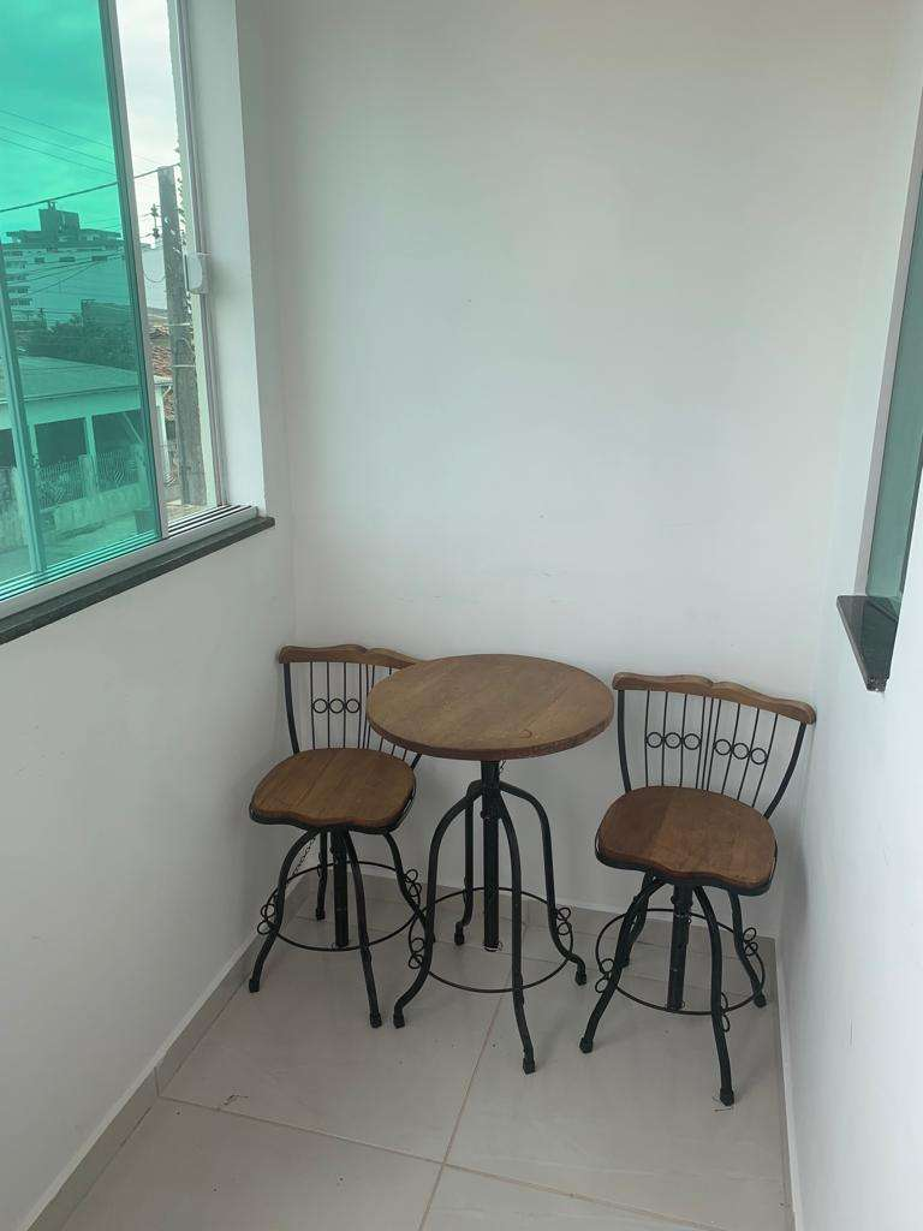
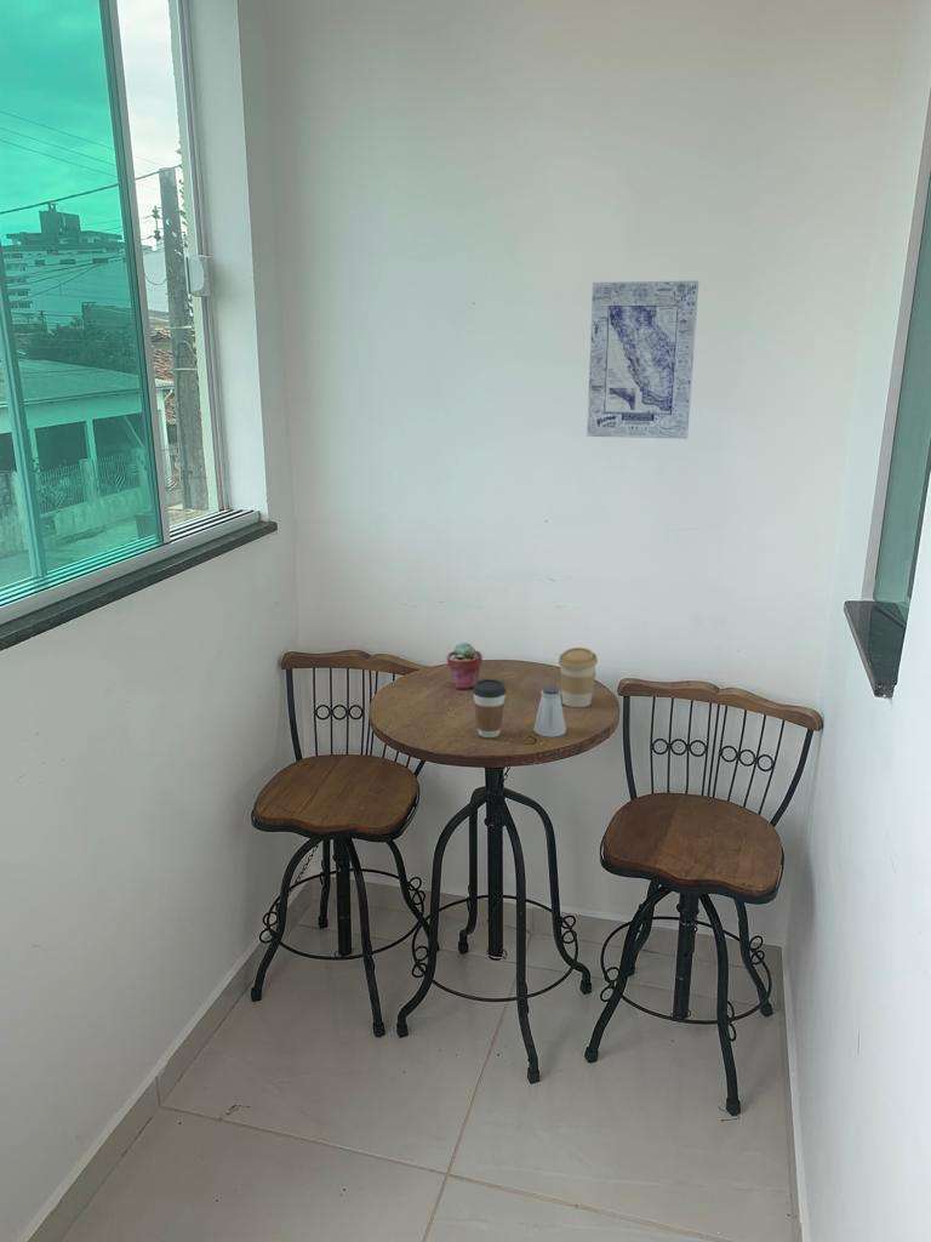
+ potted succulent [446,642,484,690]
+ saltshaker [532,685,567,739]
+ wall art [586,279,699,440]
+ coffee cup [472,678,507,739]
+ coffee cup [558,646,599,708]
